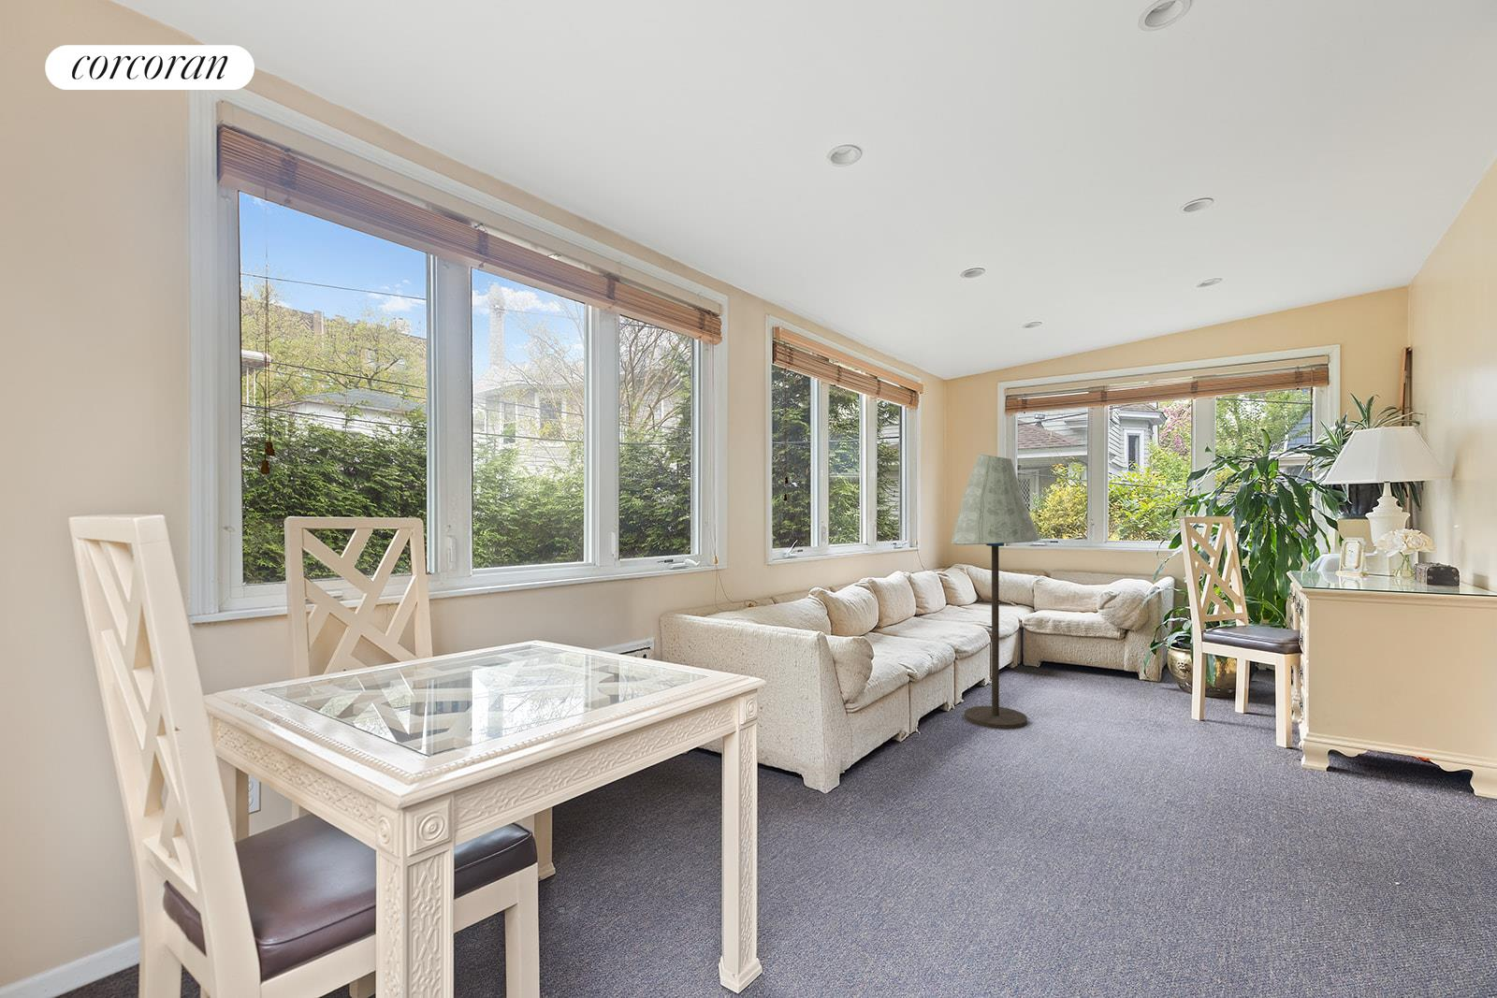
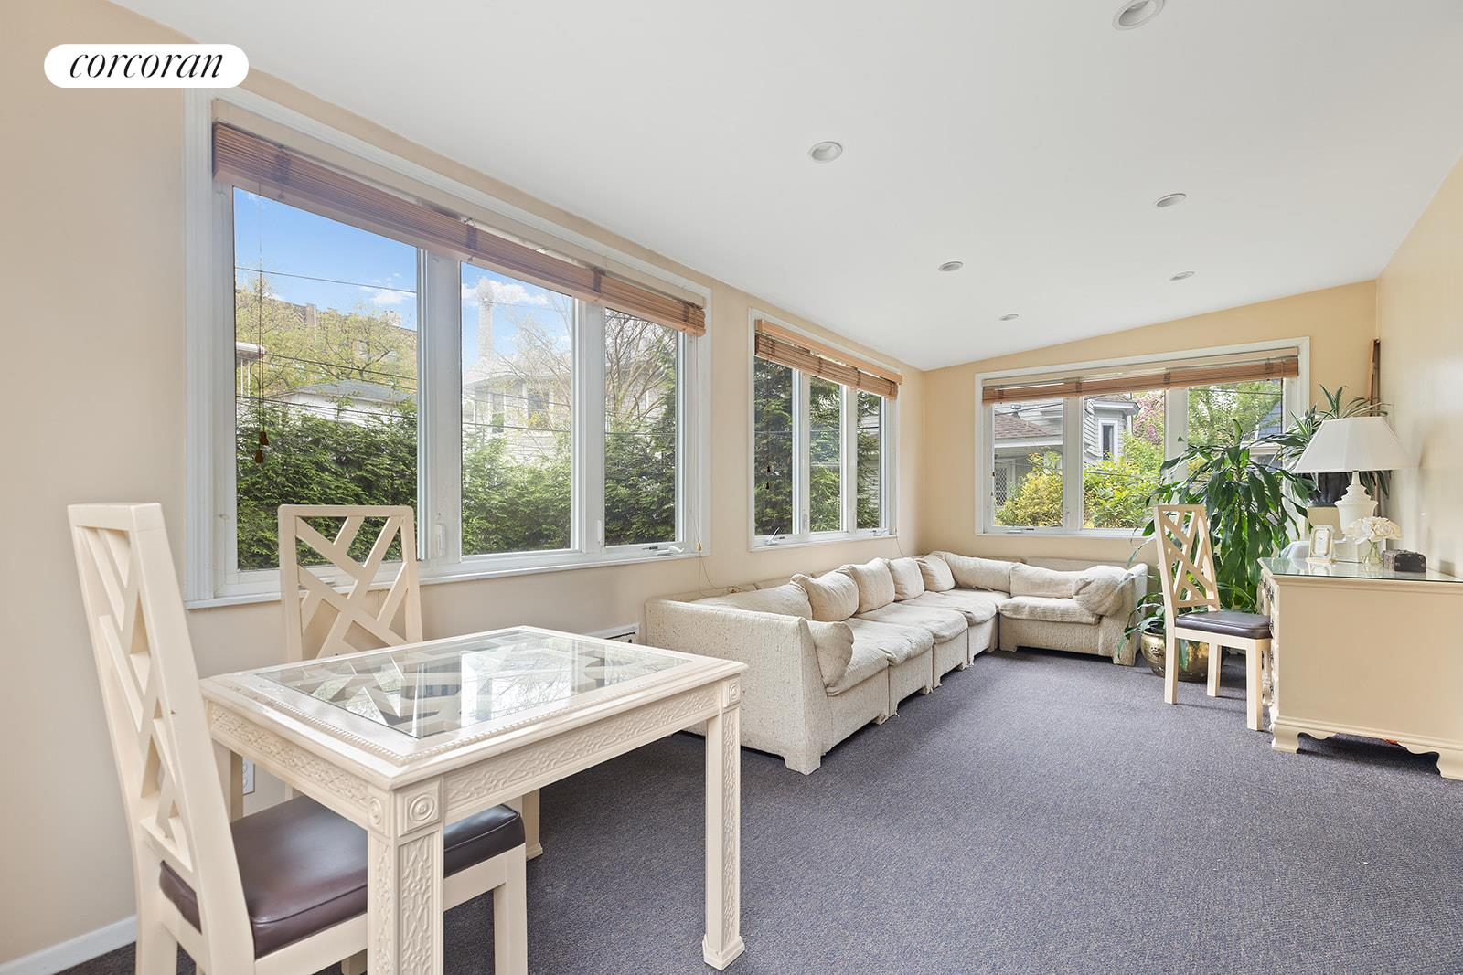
- floor lamp [950,453,1041,730]
